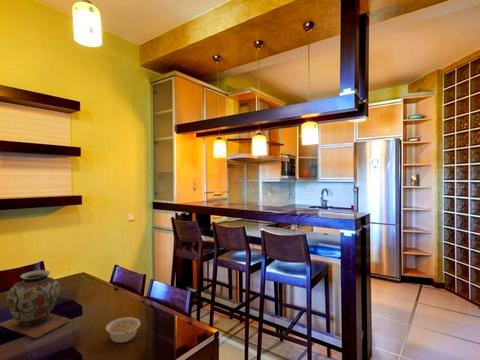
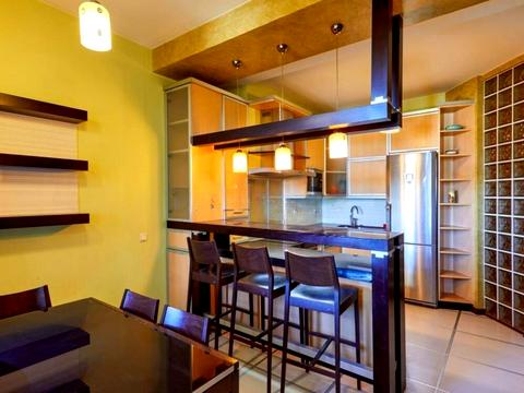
- decorative vase [0,269,72,339]
- legume [105,316,141,344]
